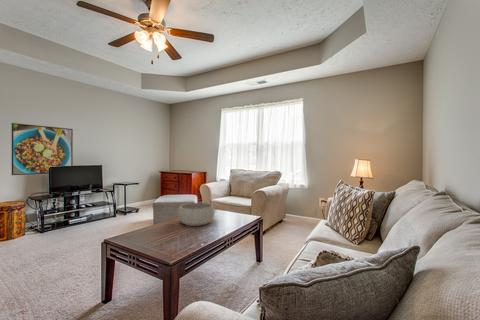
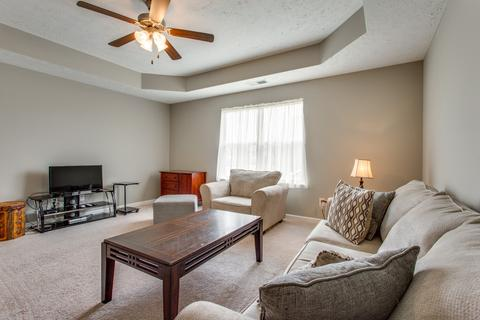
- decorative bowl [177,202,216,227]
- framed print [11,122,74,176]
